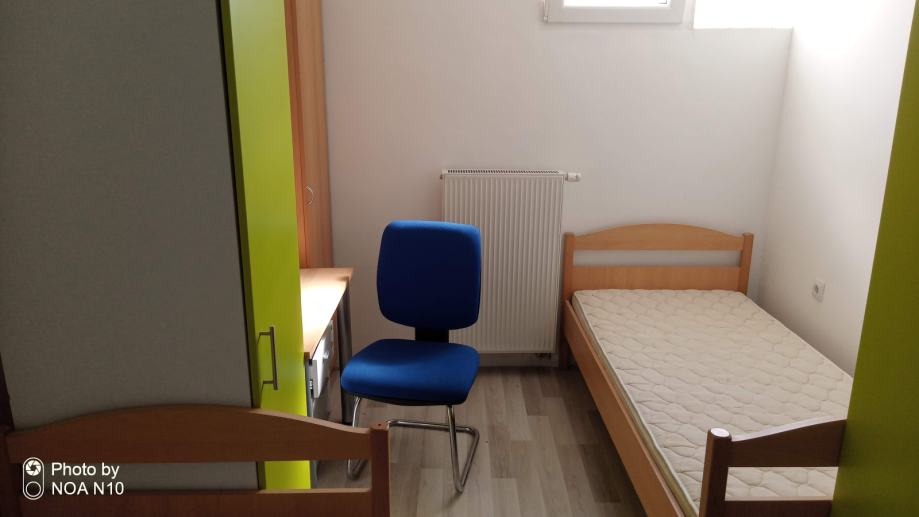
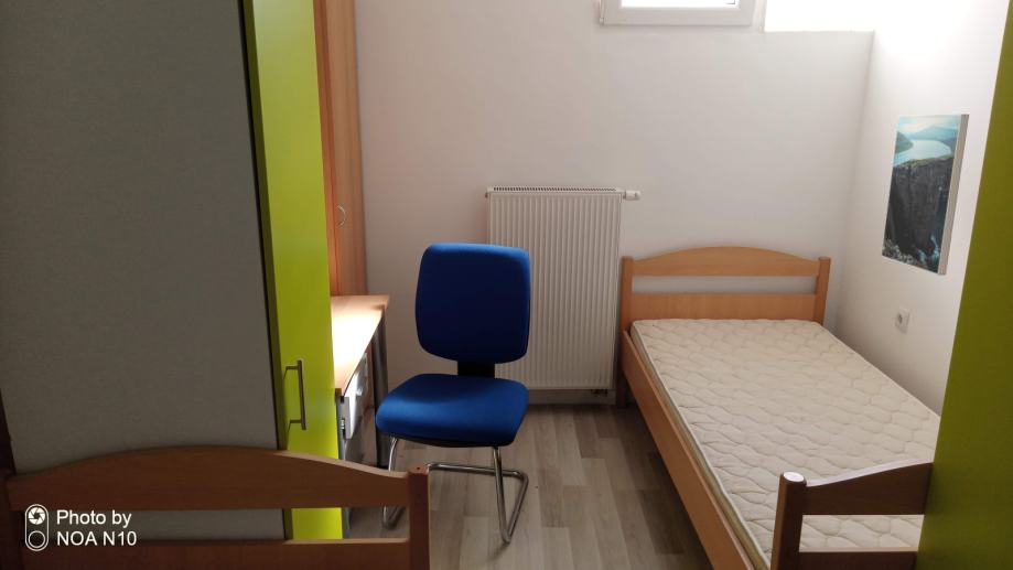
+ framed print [880,114,970,277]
